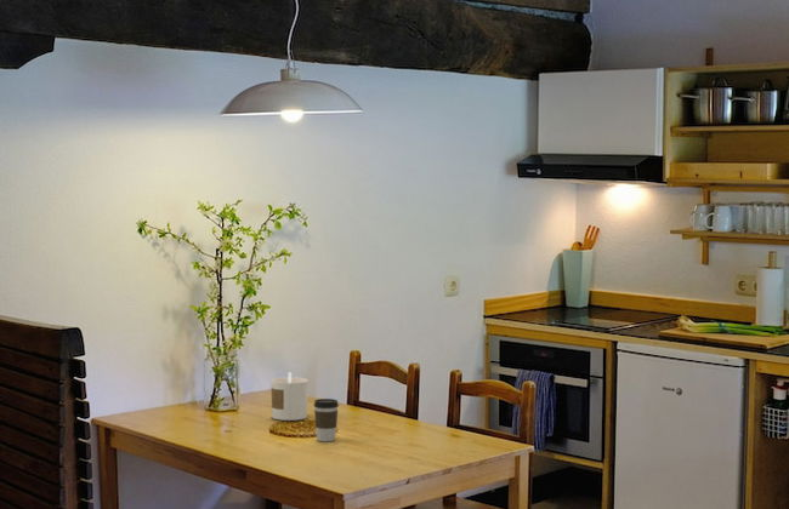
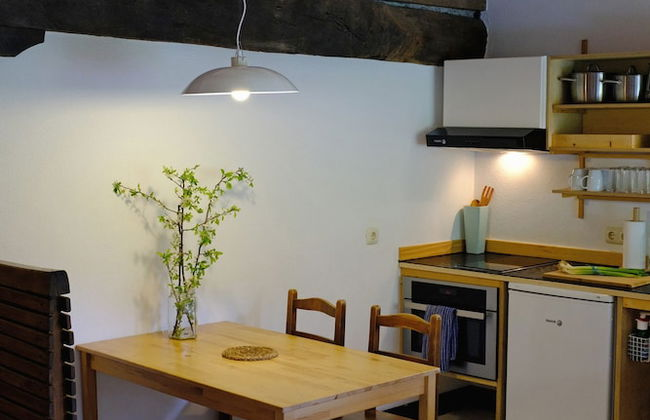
- candle [271,371,310,422]
- coffee cup [313,398,340,442]
